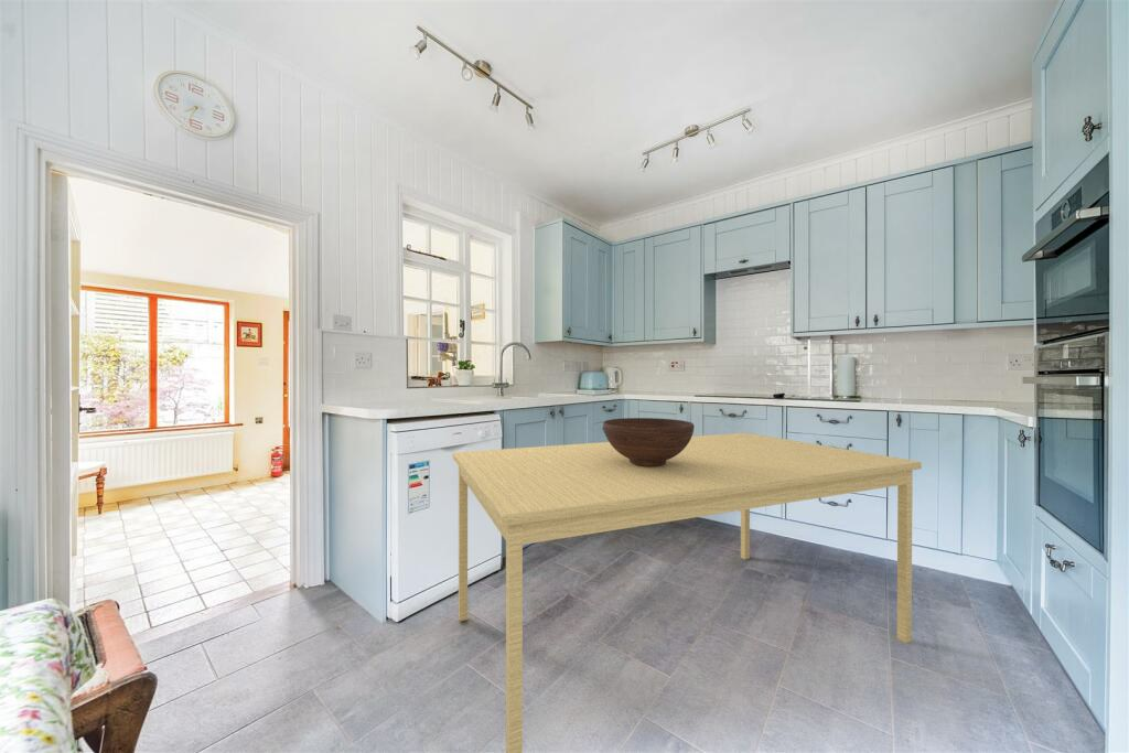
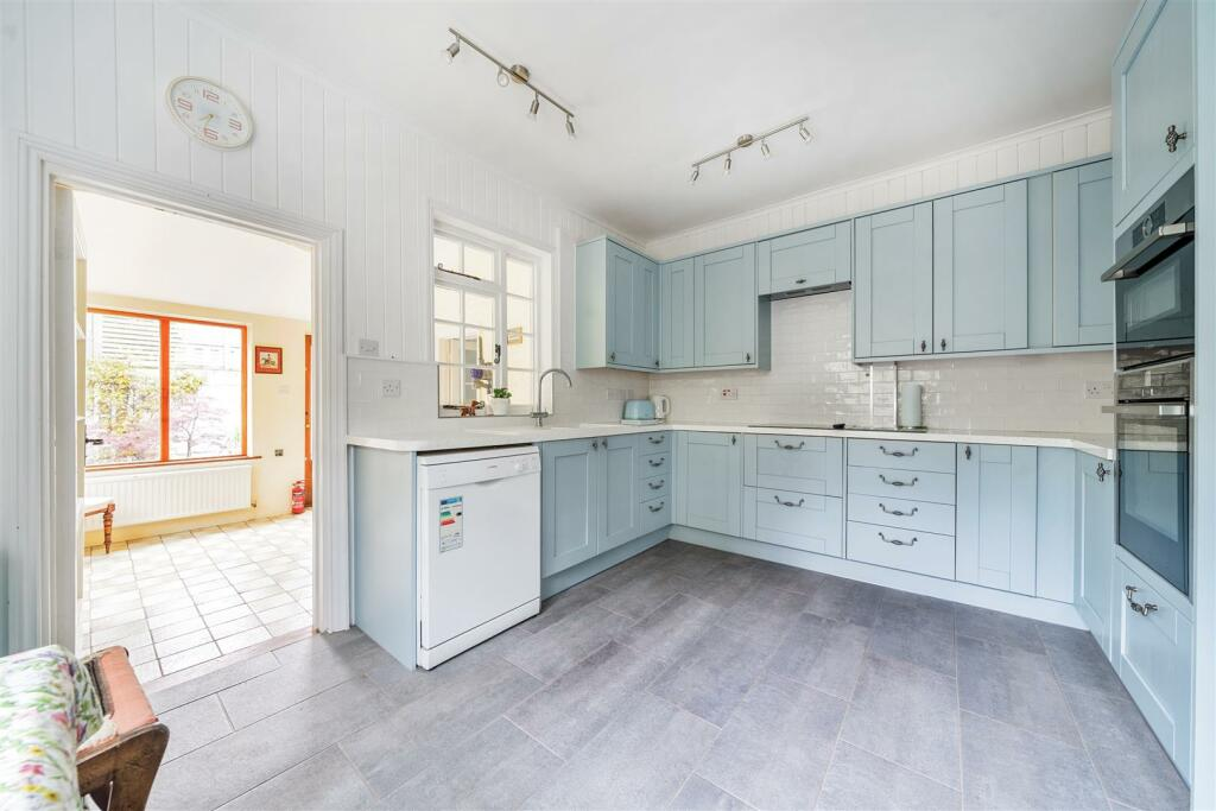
- dining table [452,432,923,753]
- fruit bowl [602,417,696,466]
